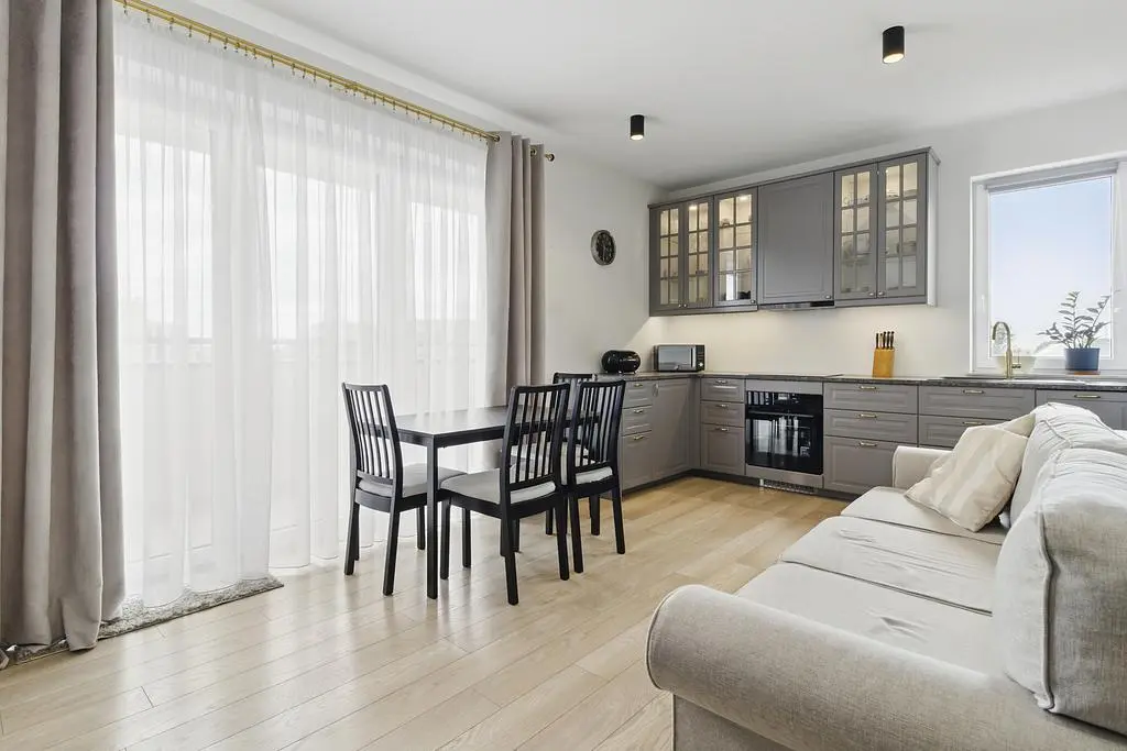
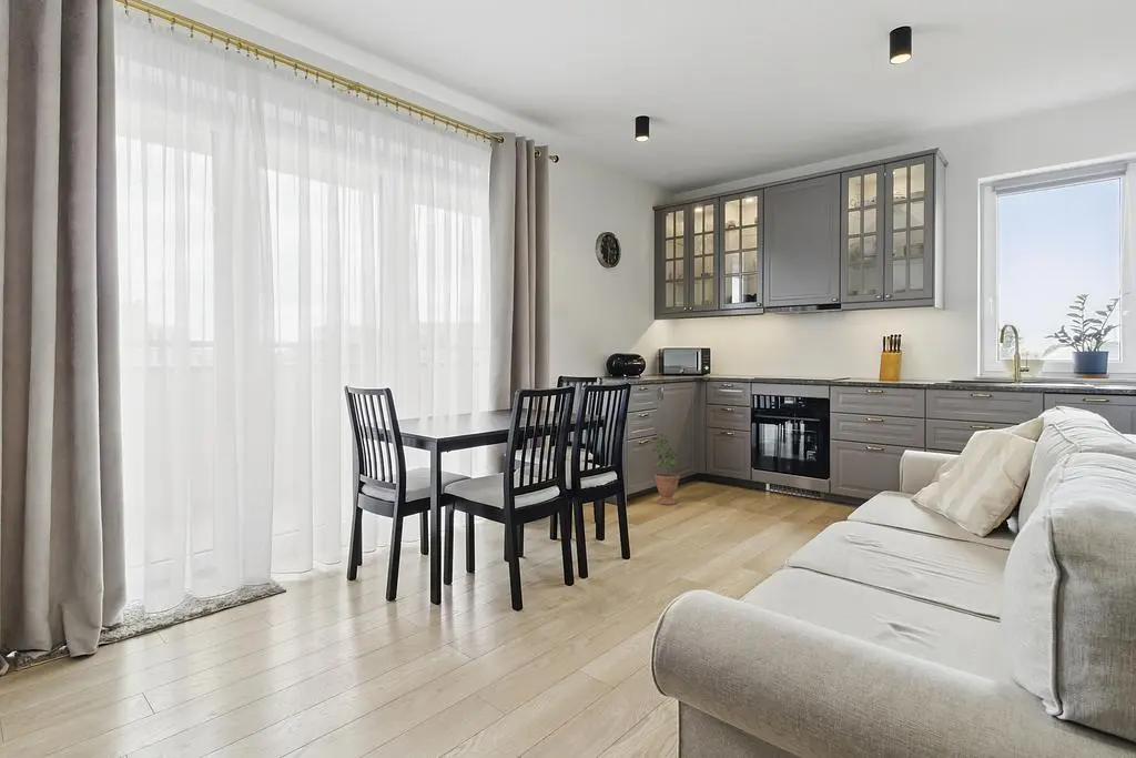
+ potted plant [651,433,680,506]
